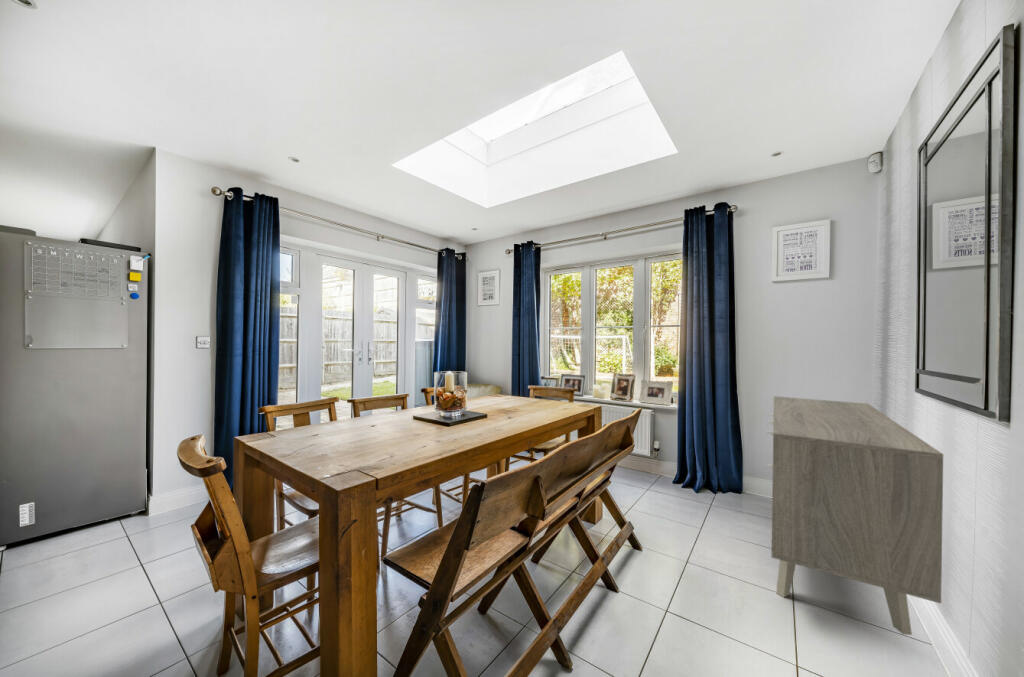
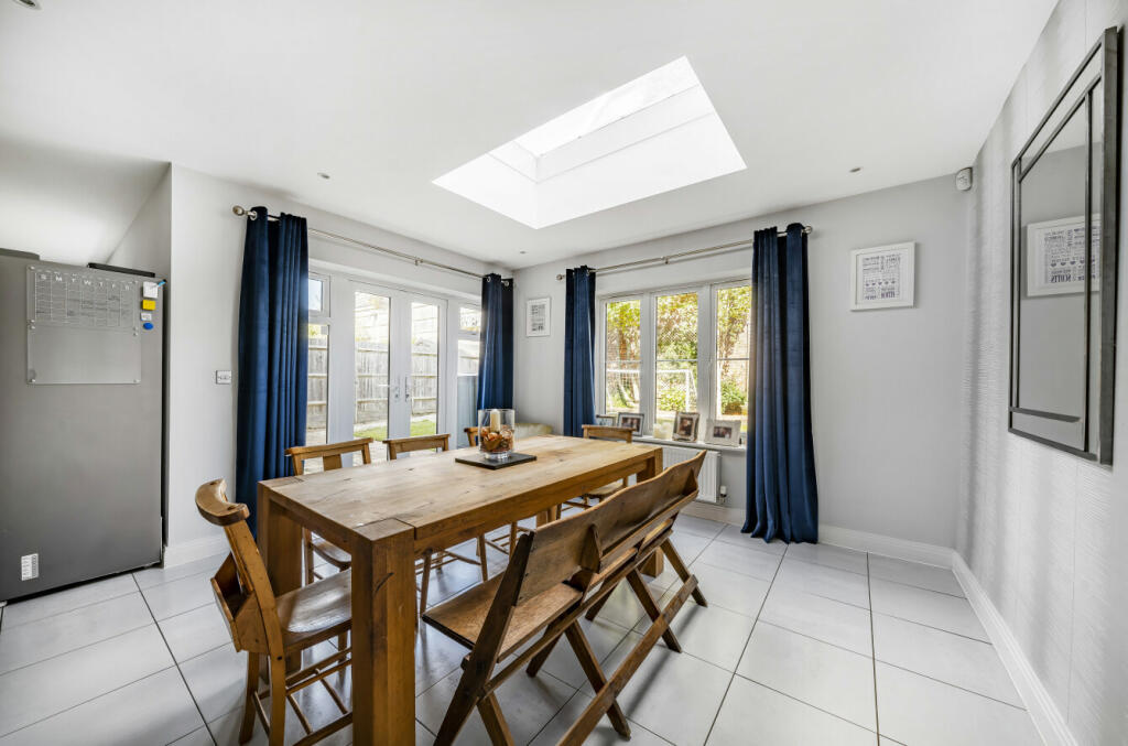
- sideboard [765,395,944,636]
